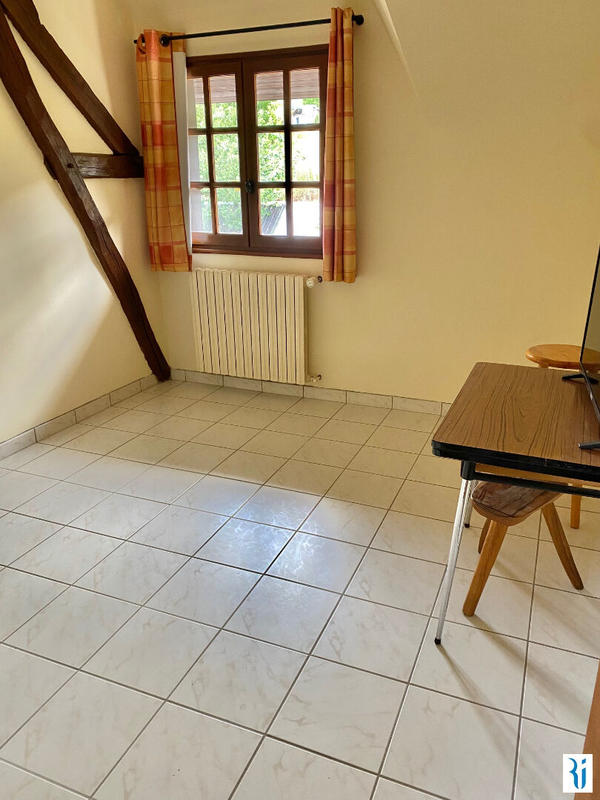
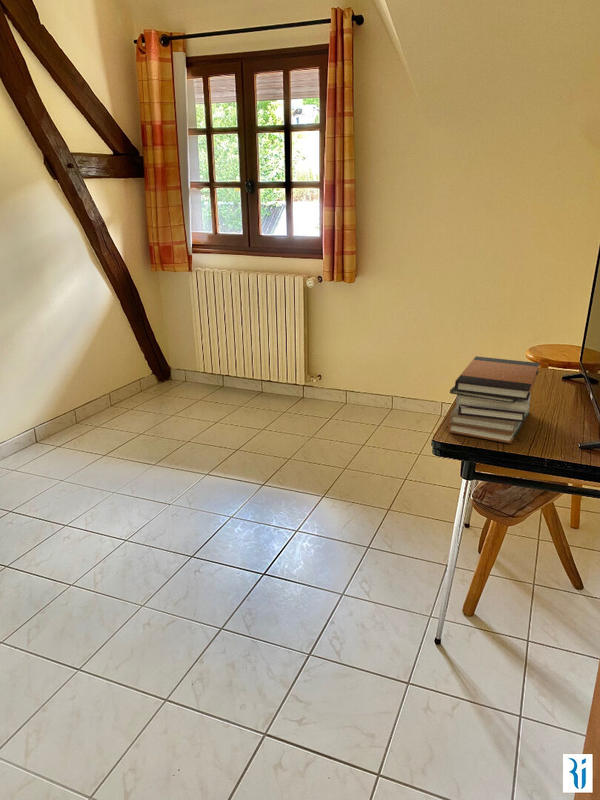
+ book stack [447,355,541,444]
